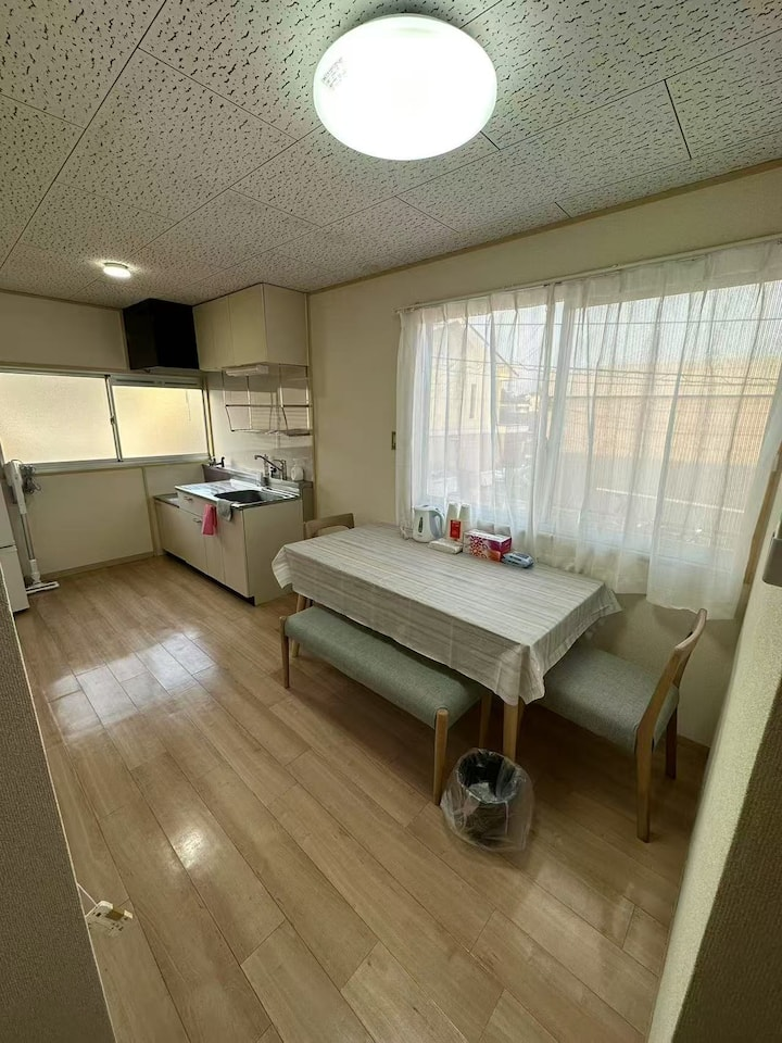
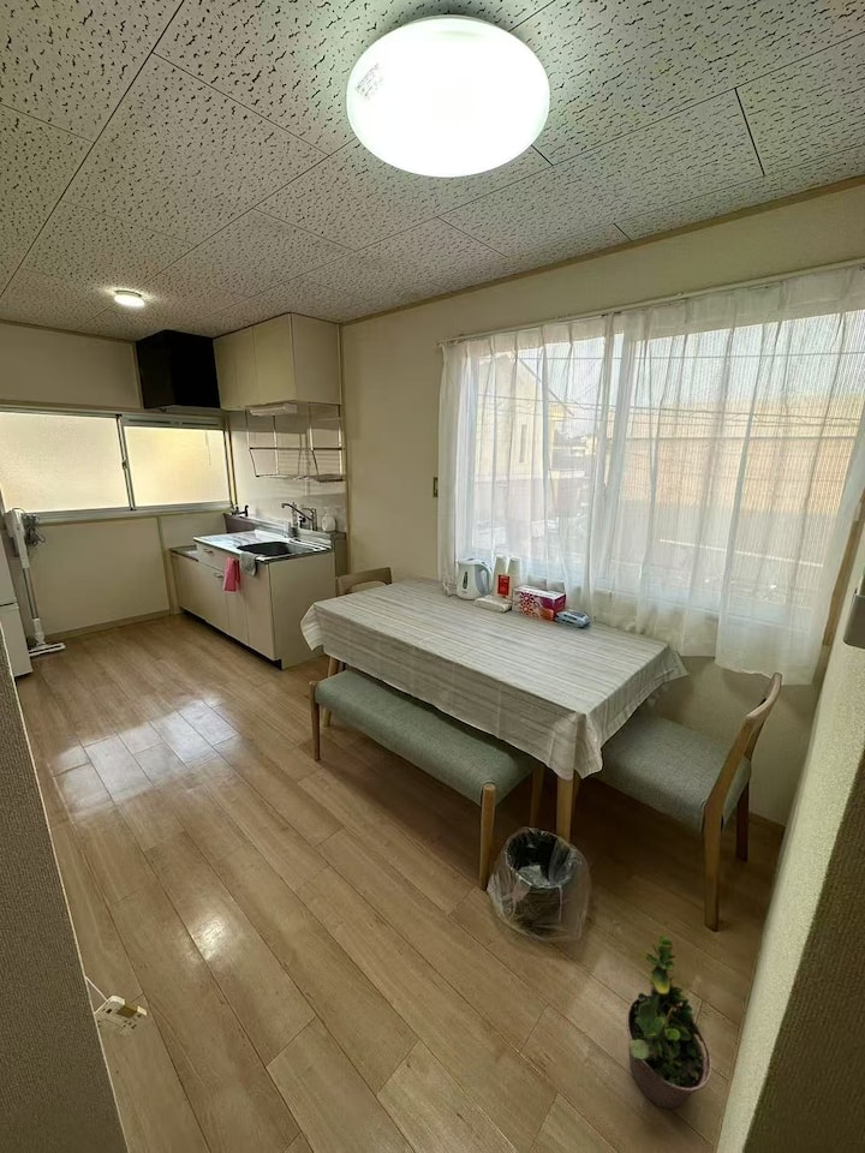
+ potted plant [625,934,714,1110]
